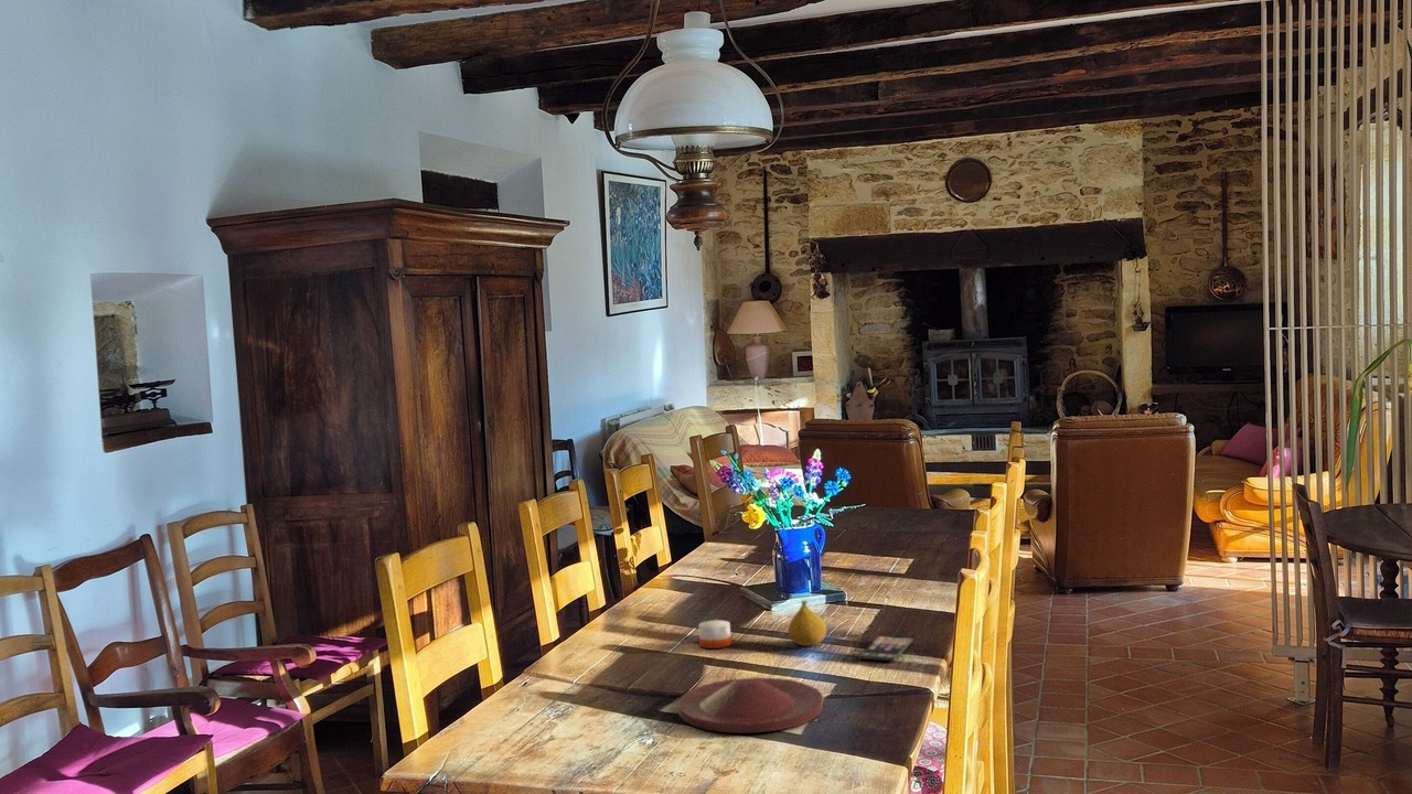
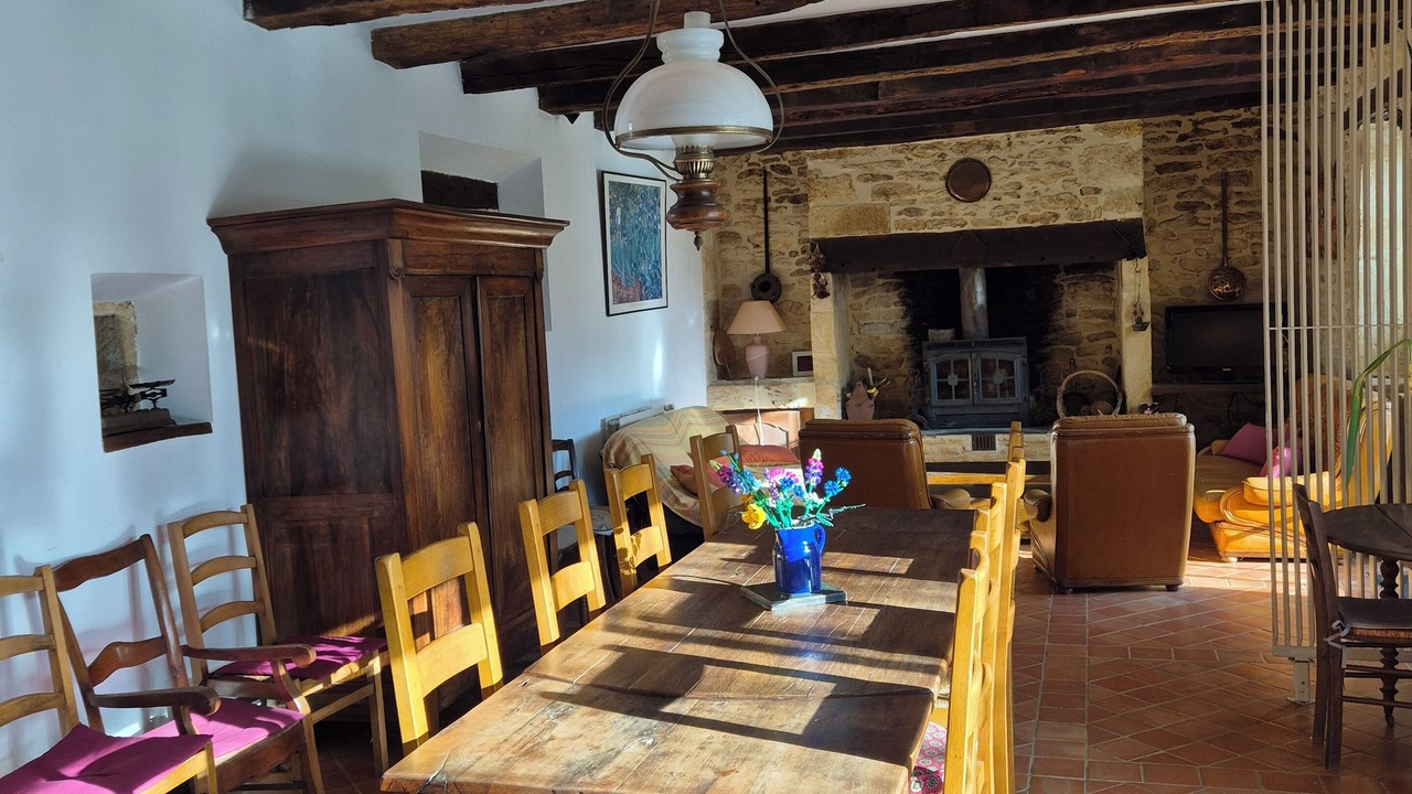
- fruit [788,600,827,646]
- candle [697,619,732,650]
- smartphone [857,635,913,662]
- plate [677,677,824,734]
